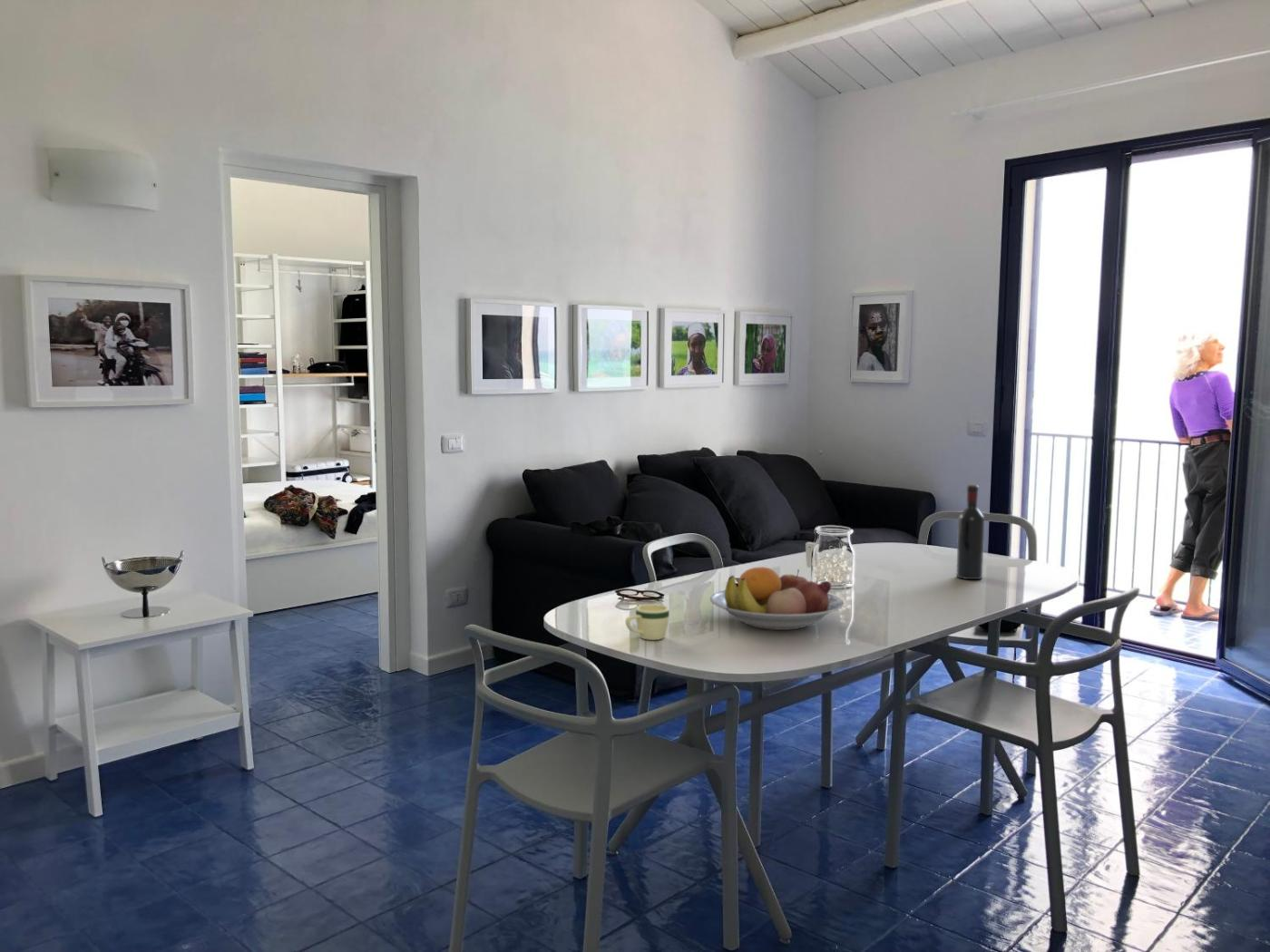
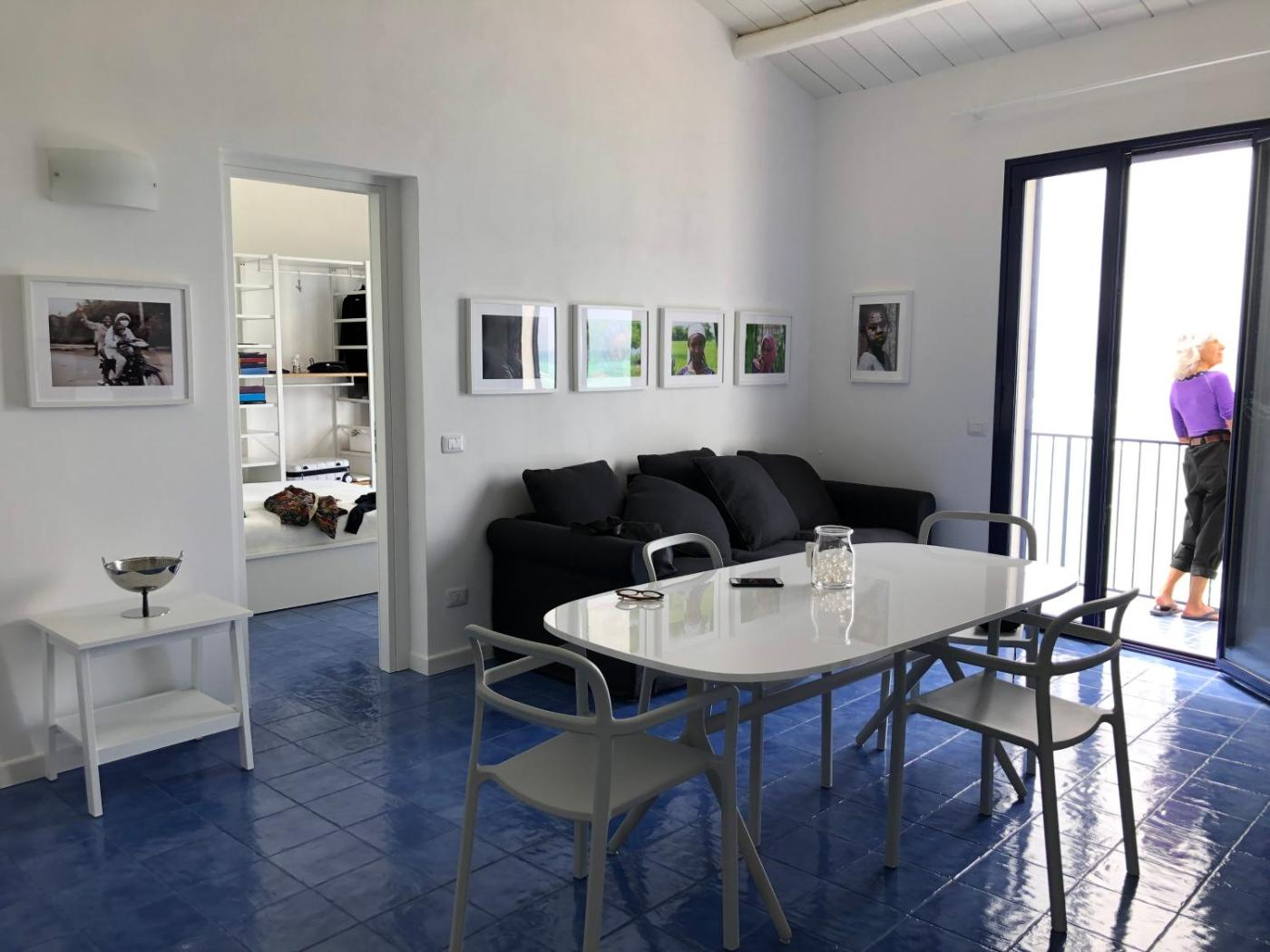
- mug [625,603,670,641]
- wine bottle [955,483,985,580]
- fruit bowl [709,566,845,631]
